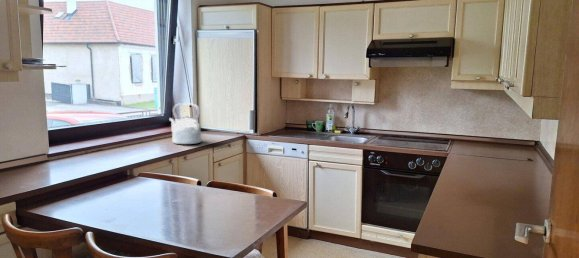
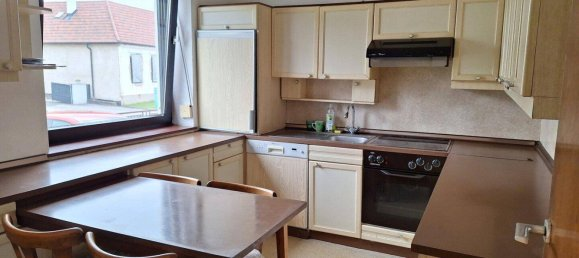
- kettle [168,102,202,145]
